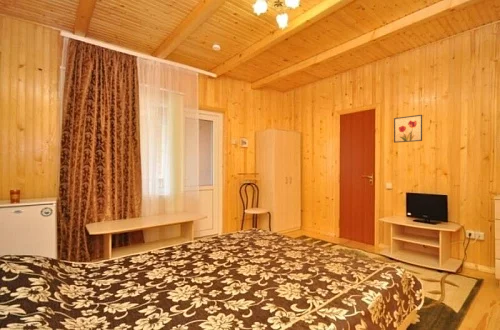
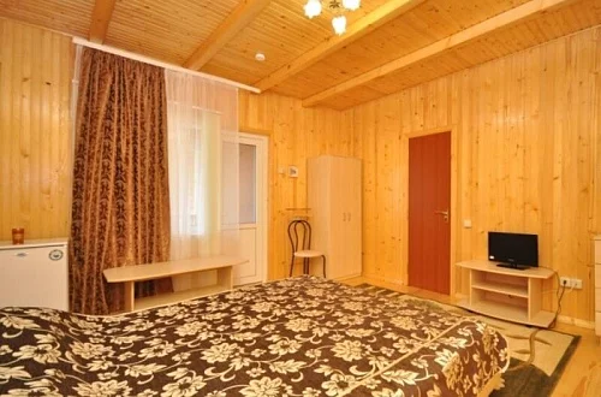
- wall art [393,114,423,144]
